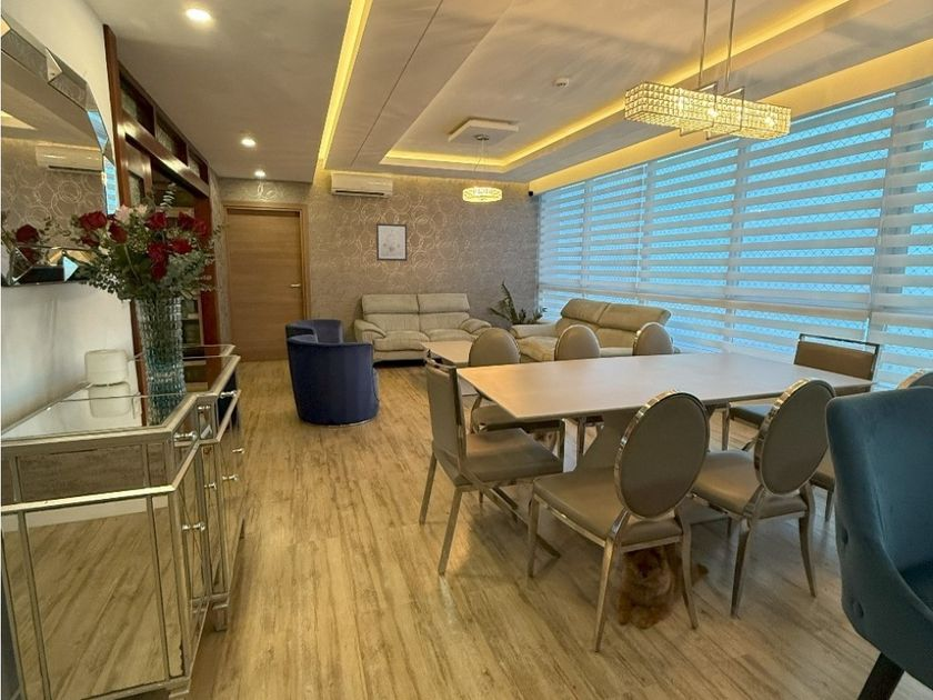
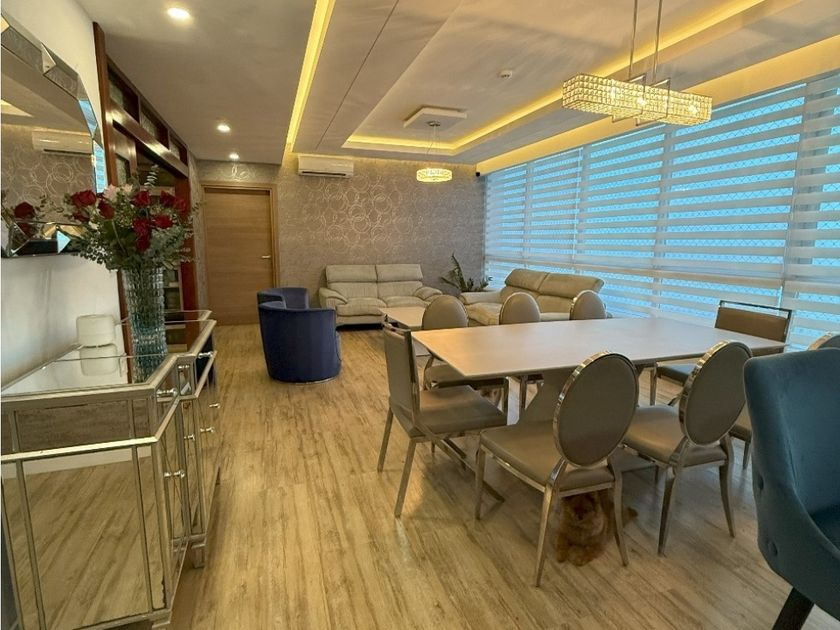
- wall art [375,222,409,262]
